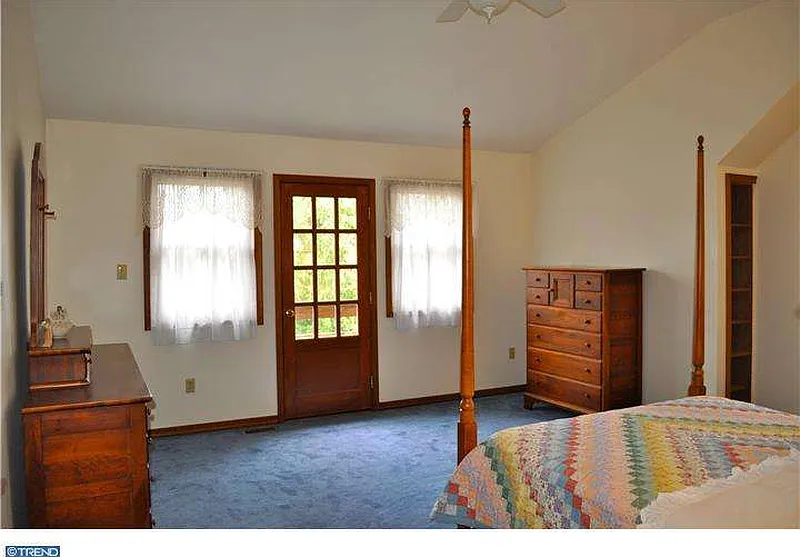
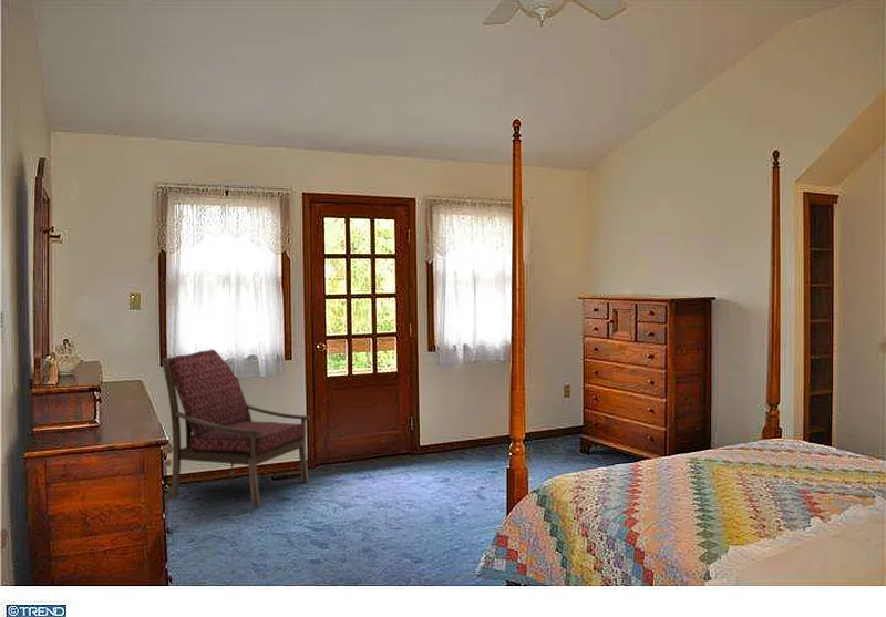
+ armchair [161,348,311,508]
